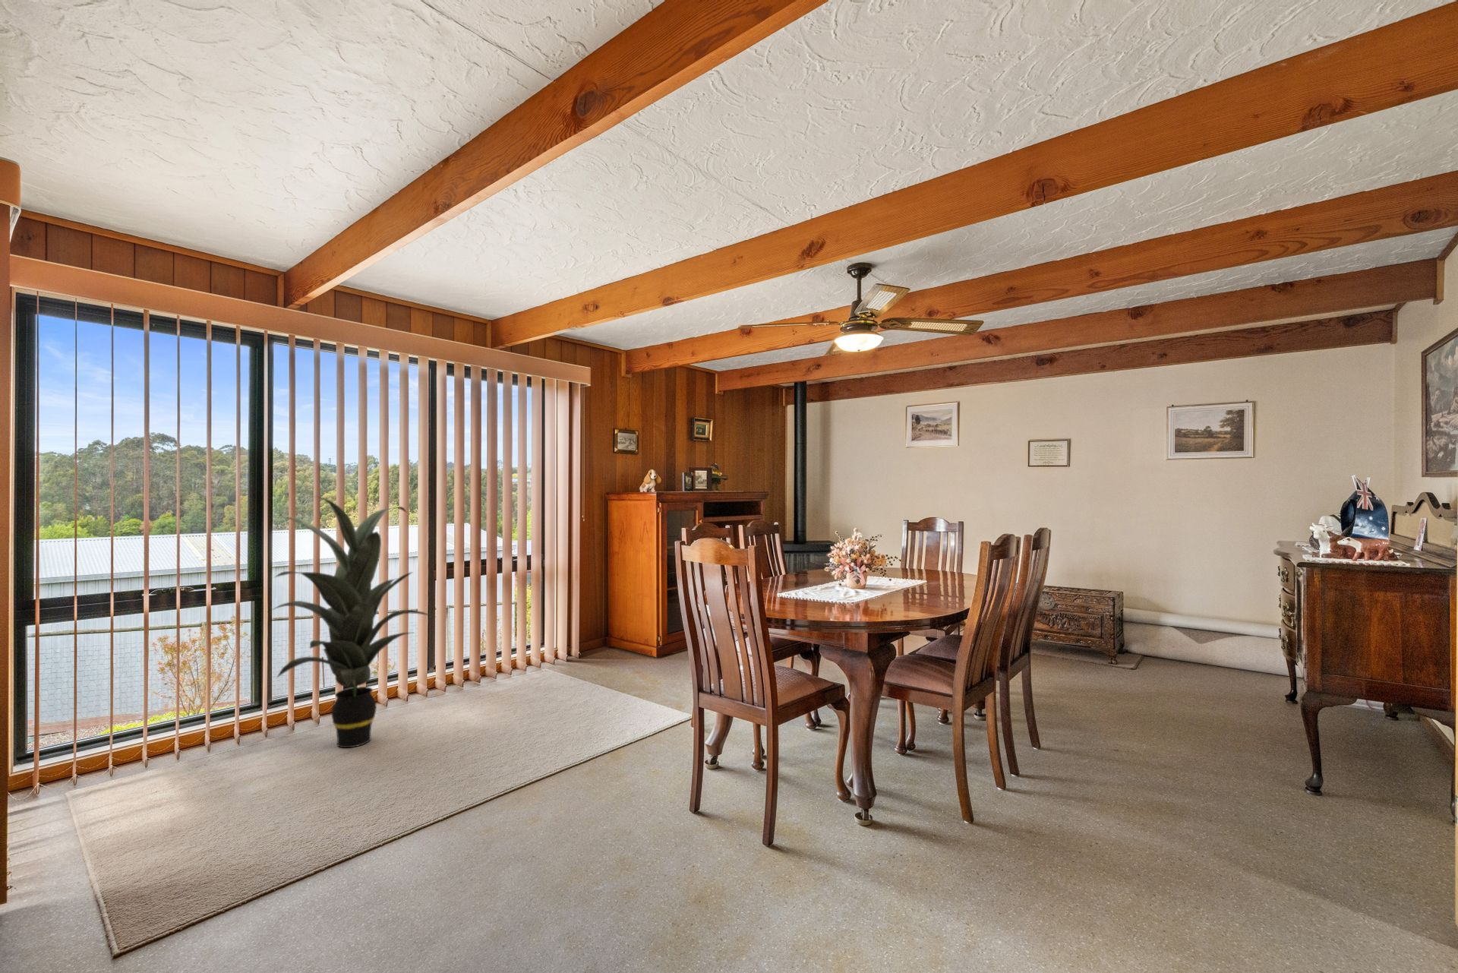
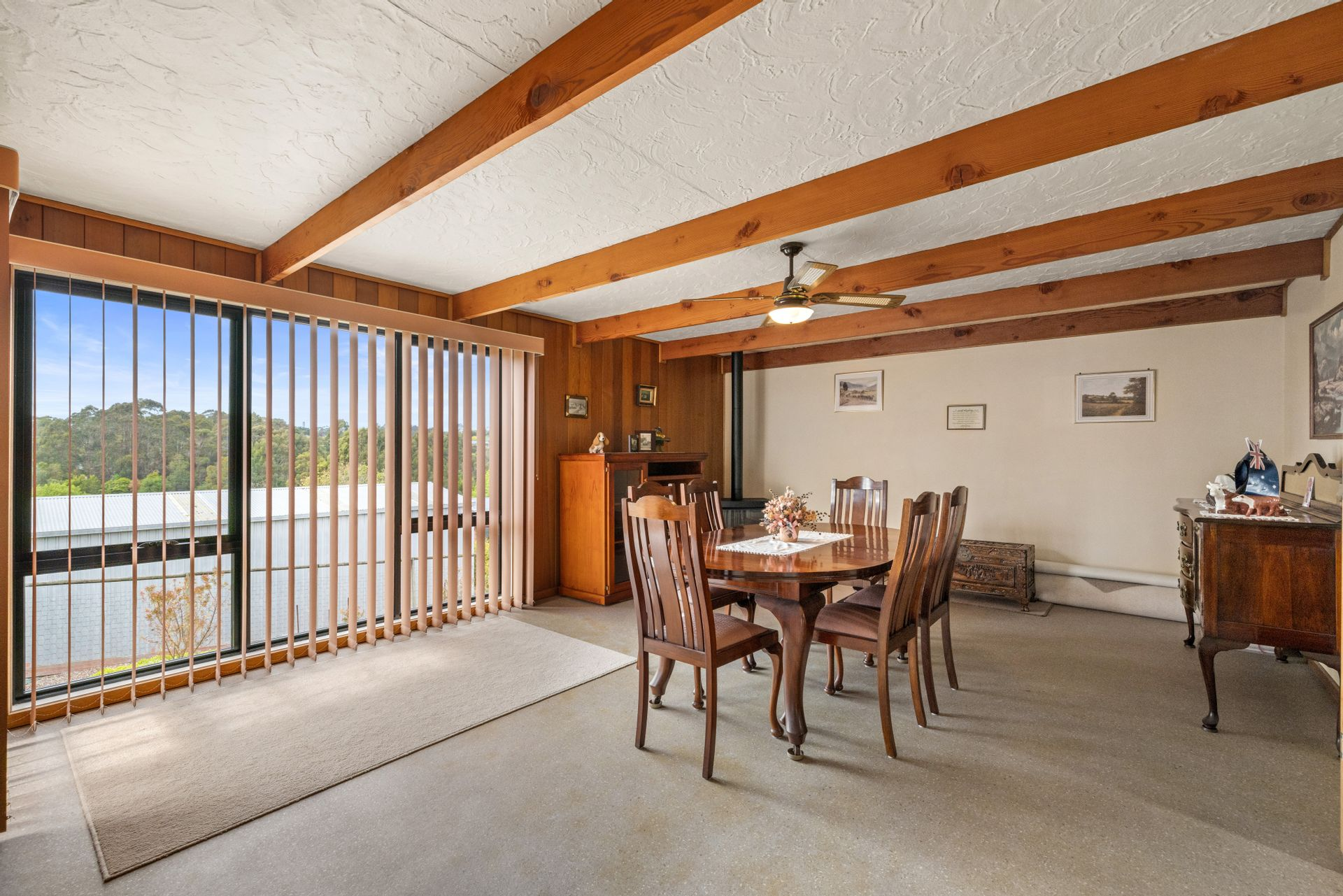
- indoor plant [268,495,436,748]
